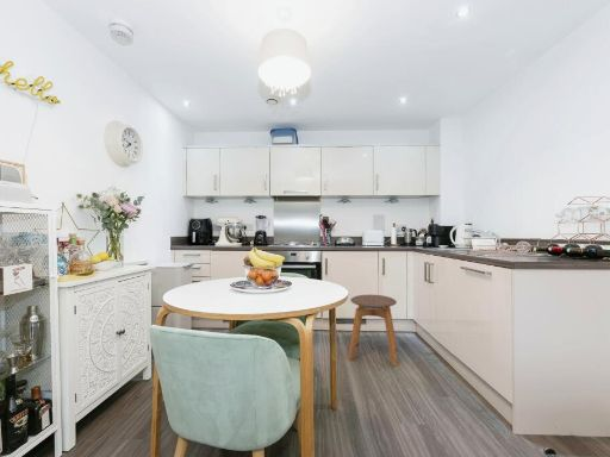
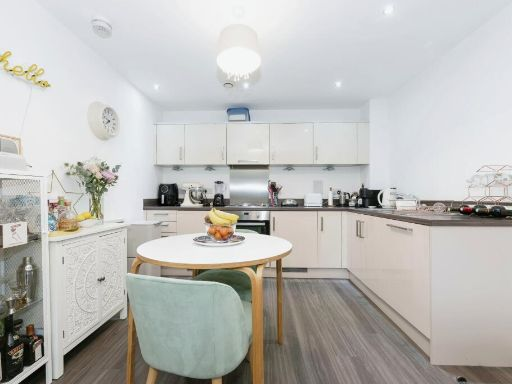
- stool [347,294,399,367]
